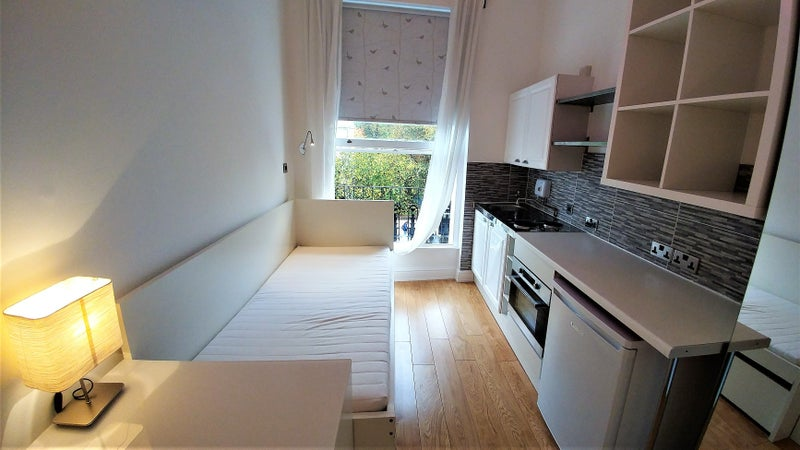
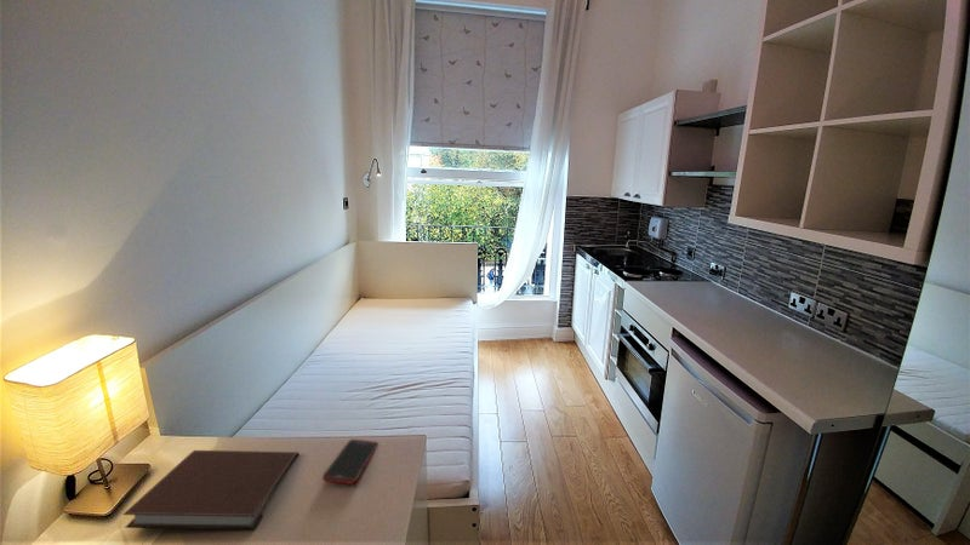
+ notebook [121,449,301,530]
+ cell phone [321,438,380,486]
